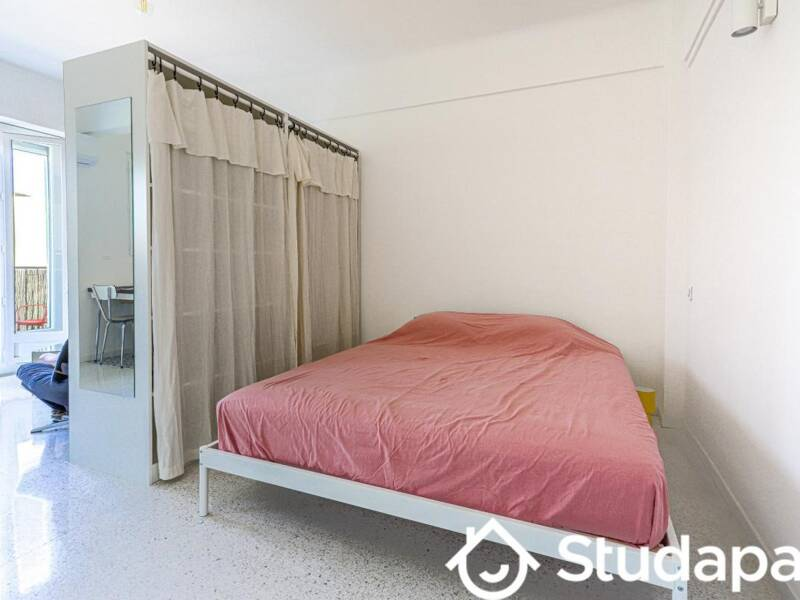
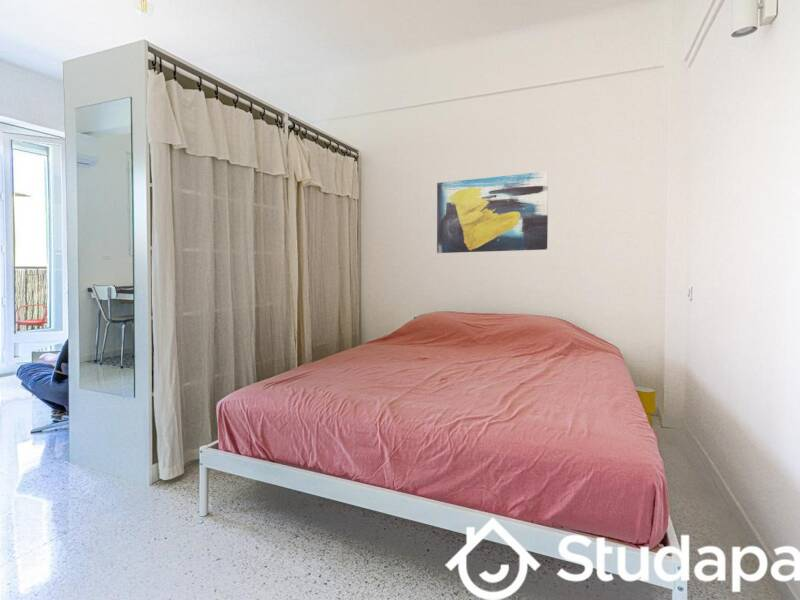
+ wall art [436,170,549,254]
